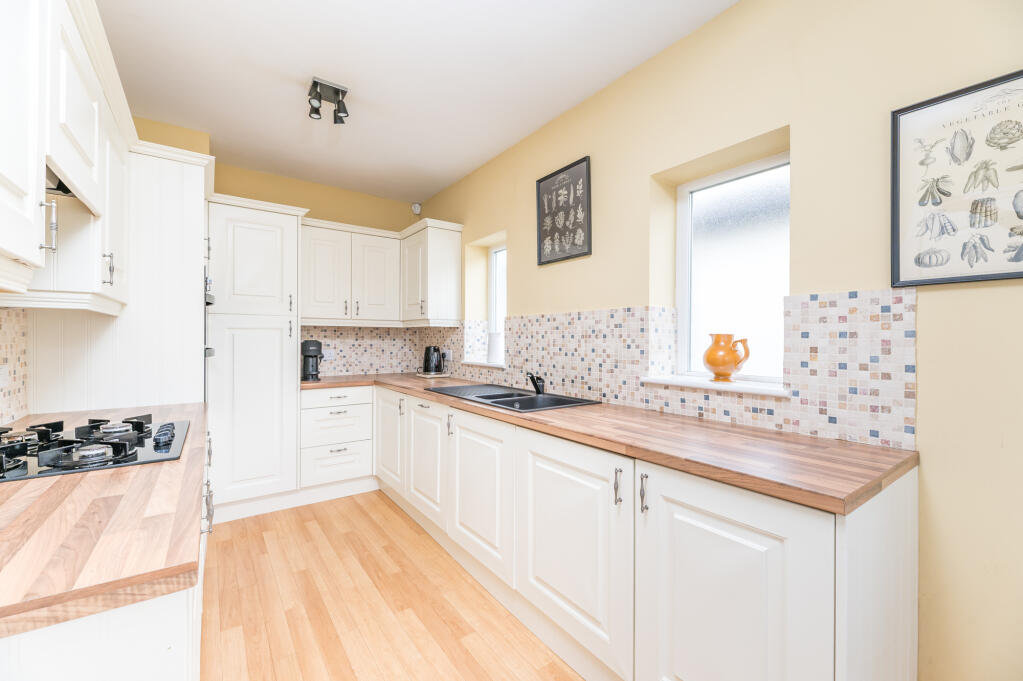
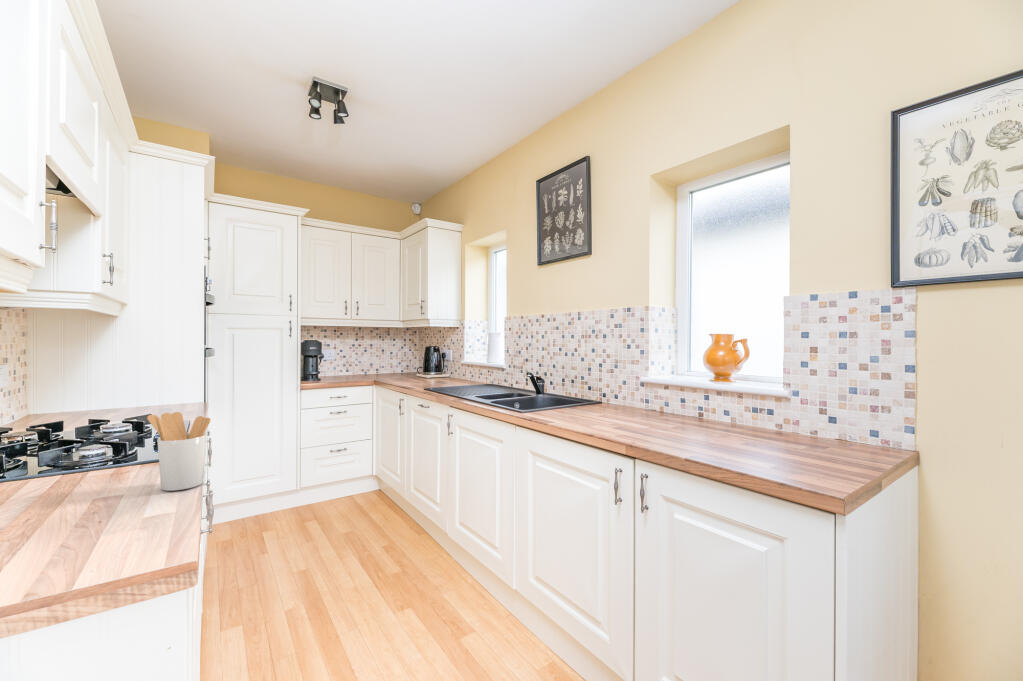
+ utensil holder [146,411,211,492]
